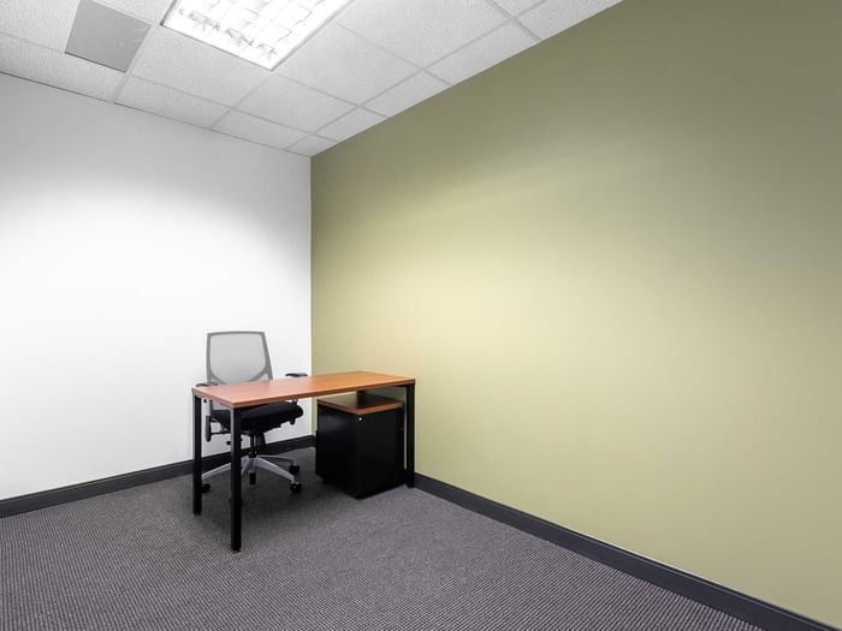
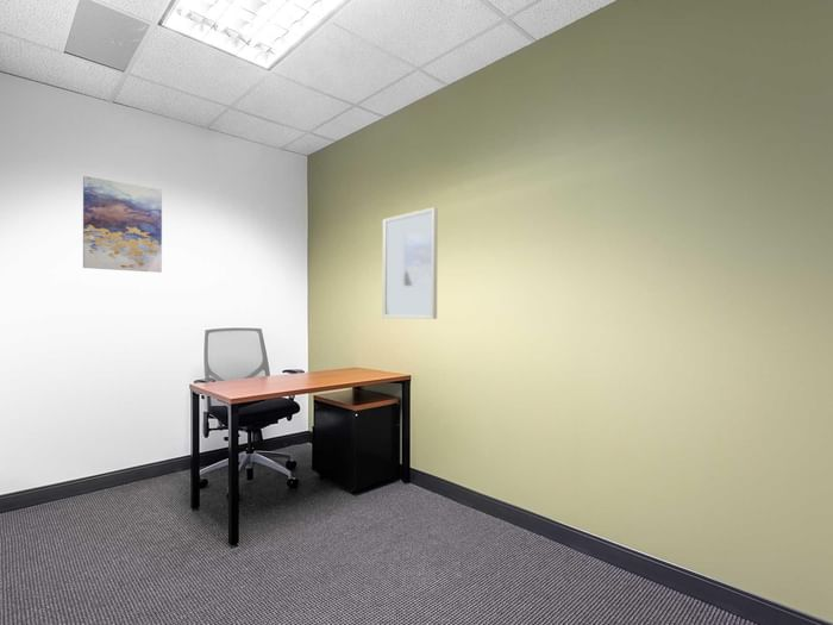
+ home mirror [381,206,439,320]
+ wall art [82,175,163,274]
